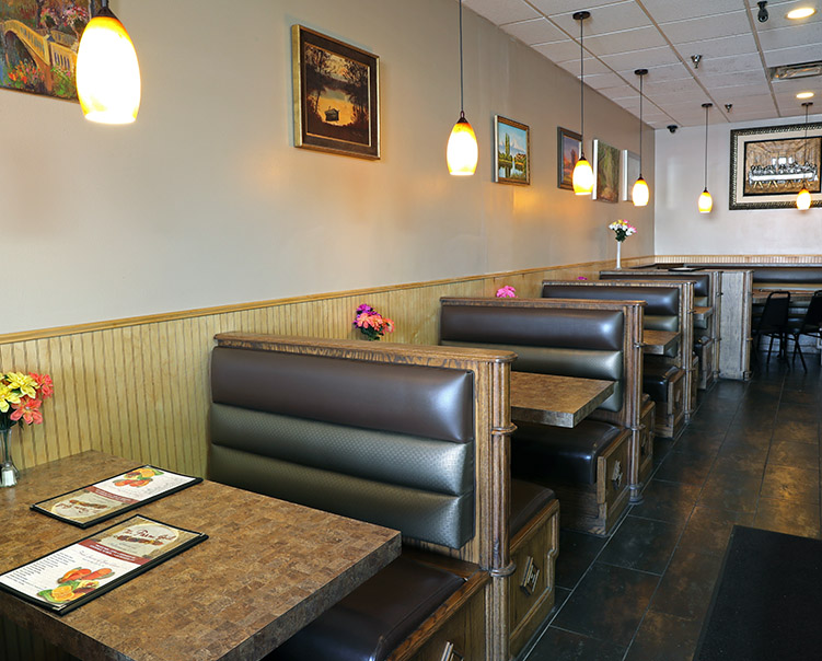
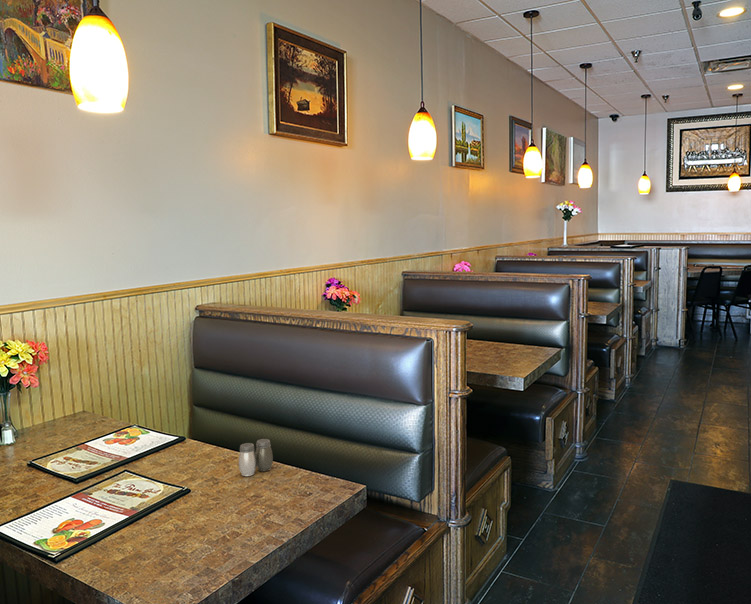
+ salt and pepper shaker [238,438,274,477]
